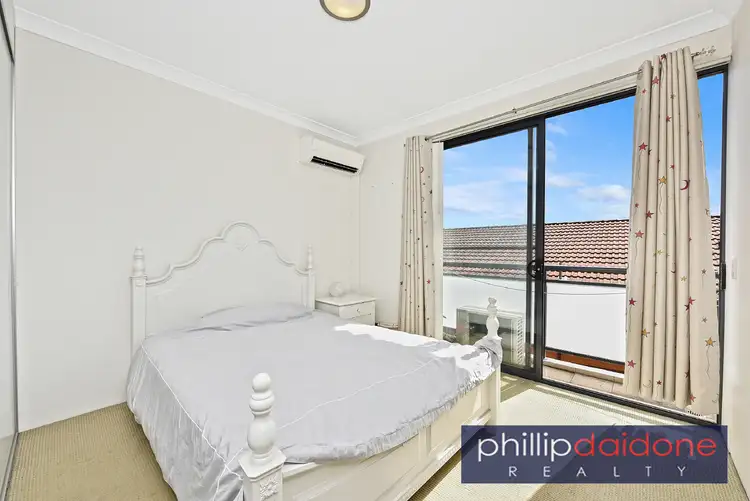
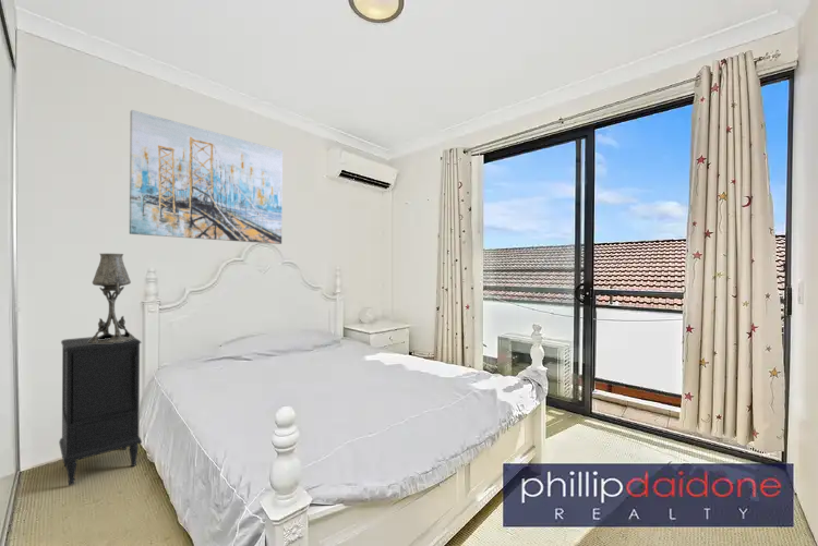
+ nightstand [58,336,143,486]
+ wall art [129,109,284,245]
+ table lamp [88,253,135,343]
